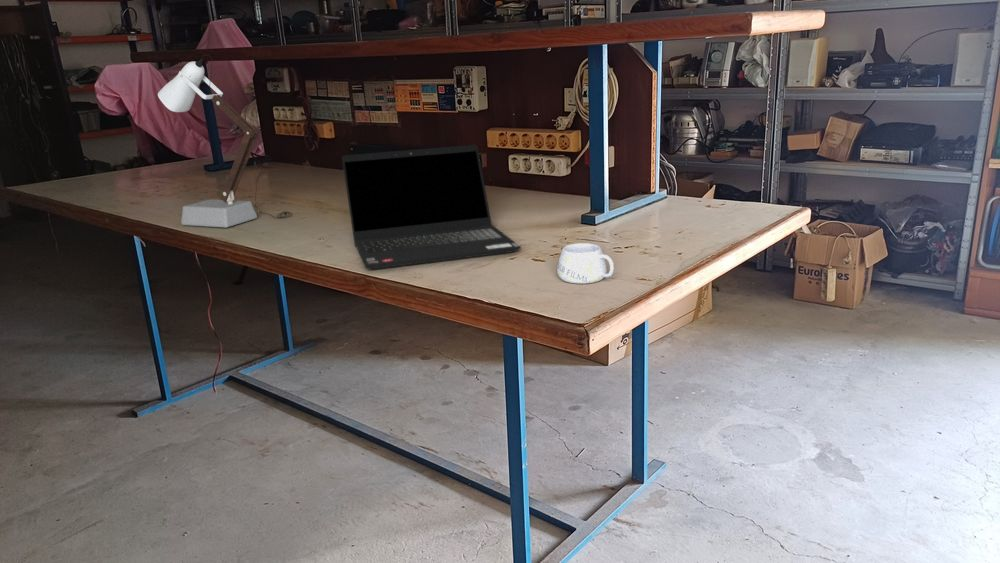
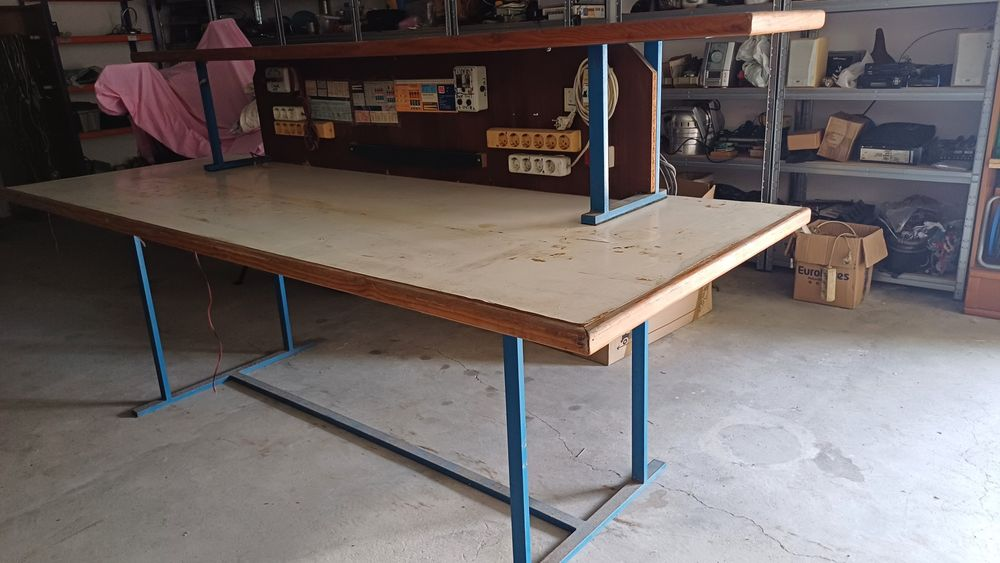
- mug [556,242,615,285]
- laptop computer [341,144,522,270]
- desk lamp [157,54,293,229]
